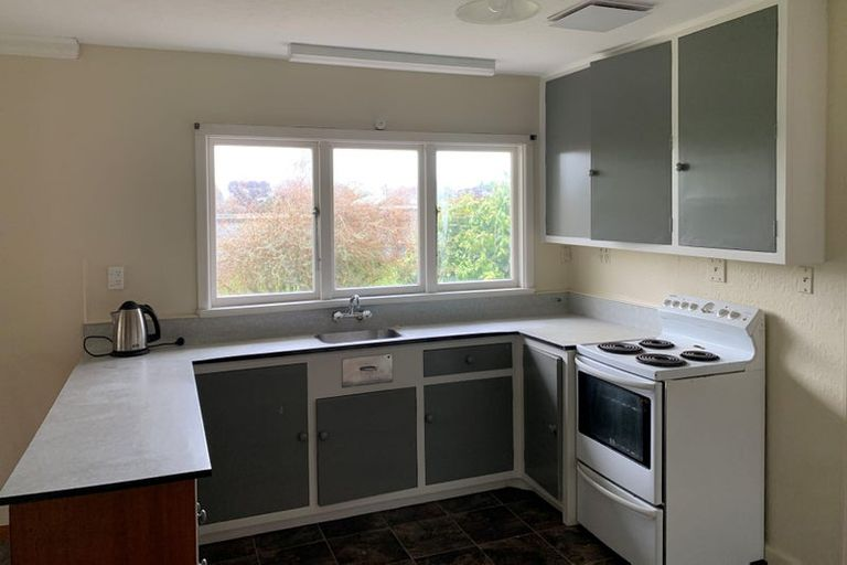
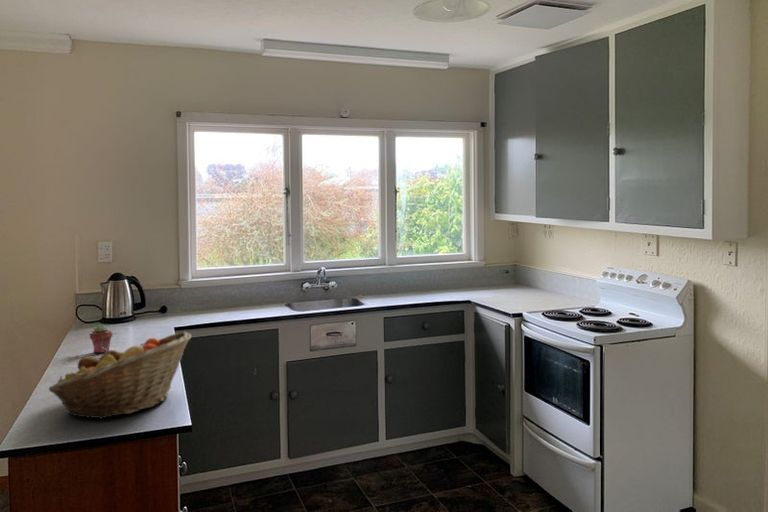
+ potted succulent [88,323,114,354]
+ fruit basket [48,330,192,420]
